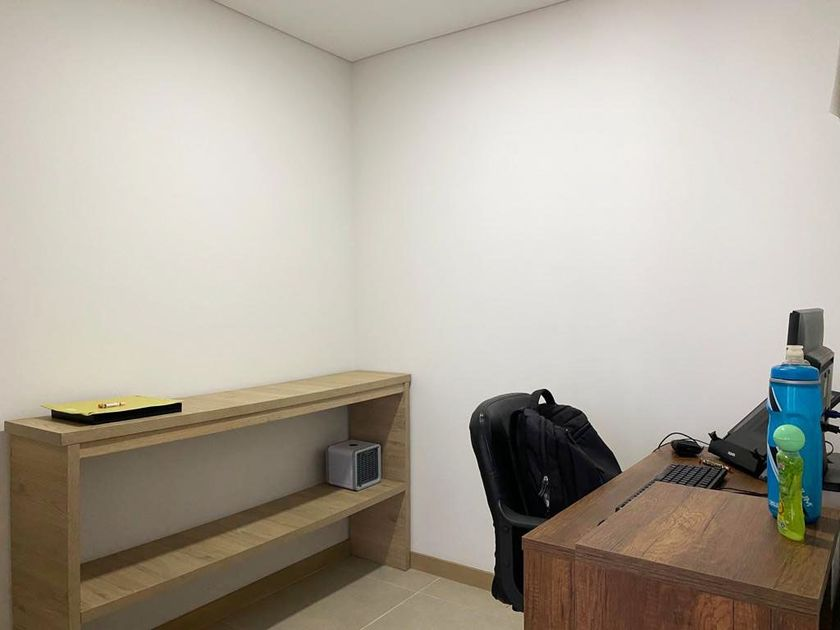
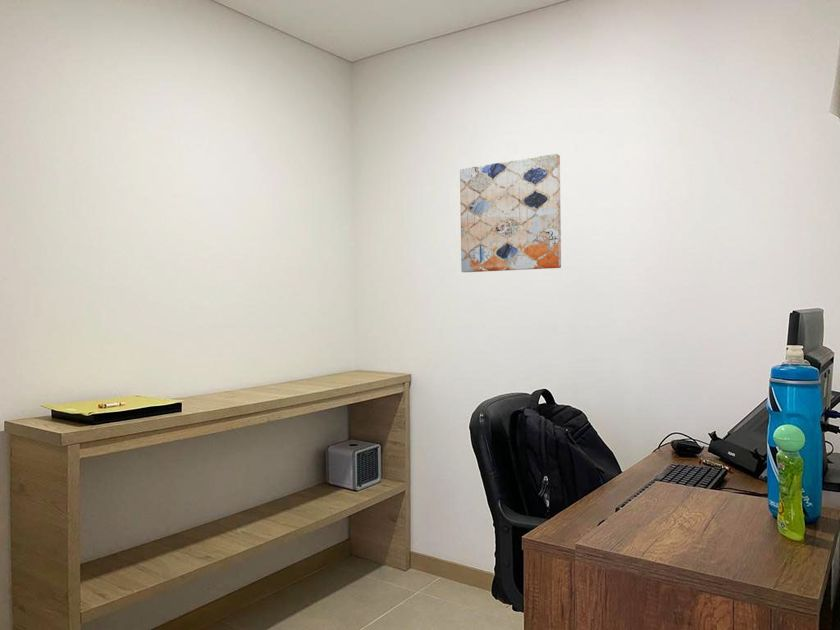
+ wall art [459,153,562,273]
